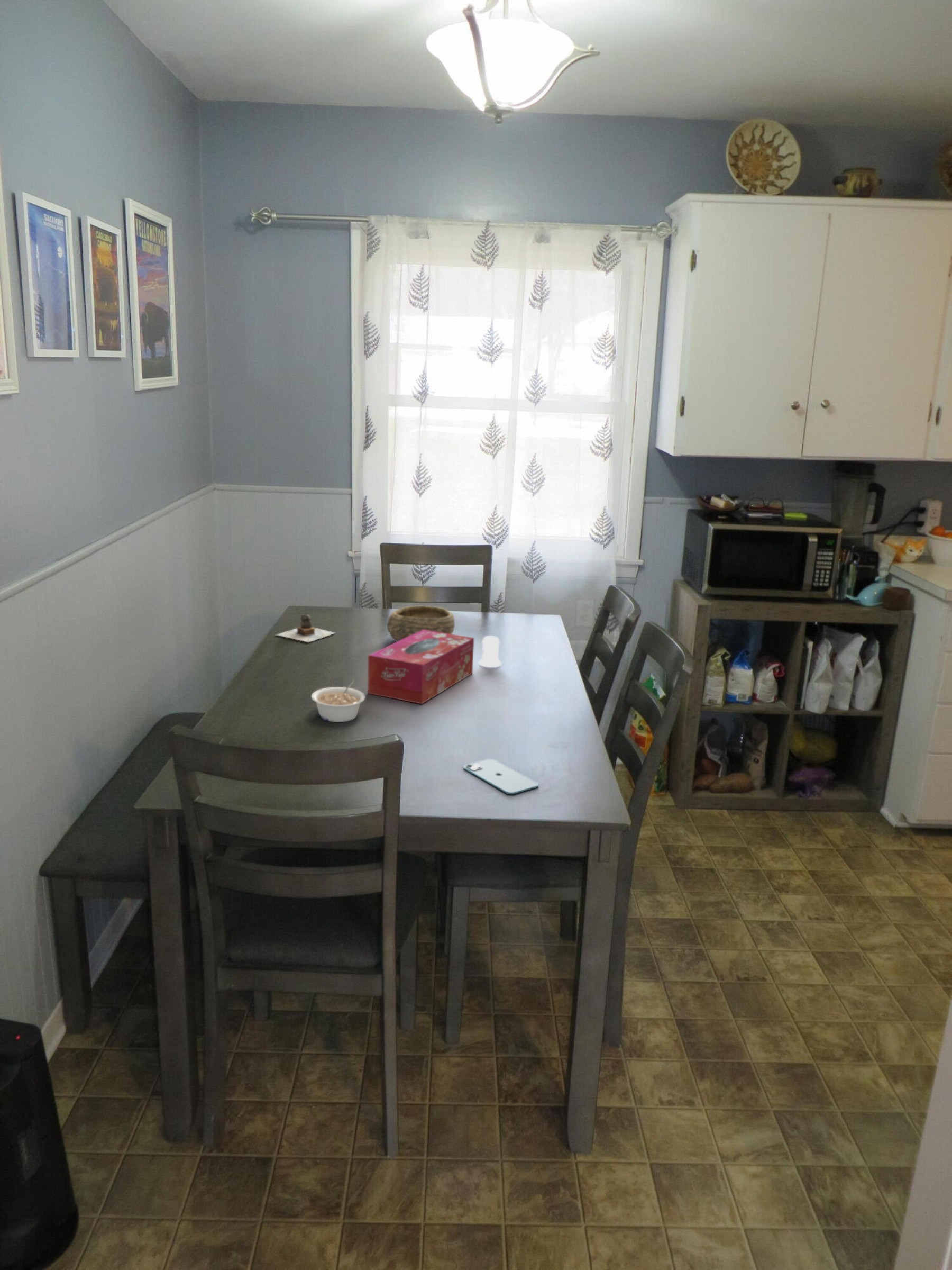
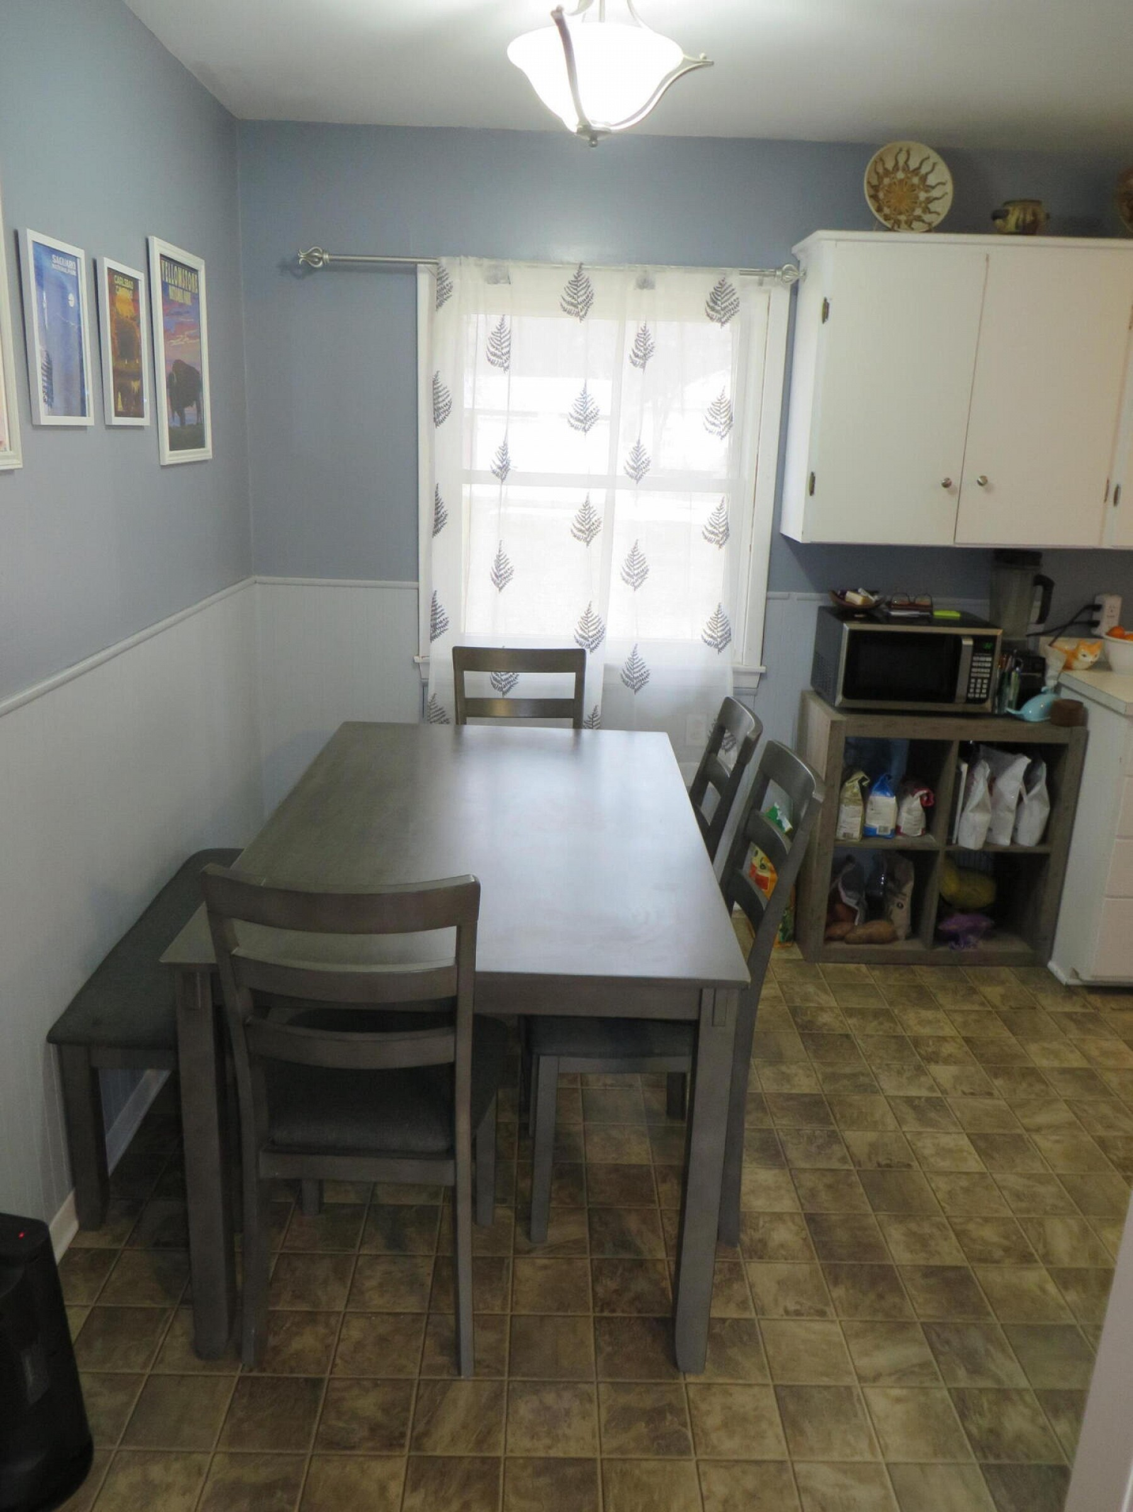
- legume [310,679,366,723]
- bowl [387,605,455,642]
- teapot [276,612,335,642]
- salt shaker [478,635,502,668]
- smartphone [463,758,539,795]
- tissue box [368,630,474,705]
